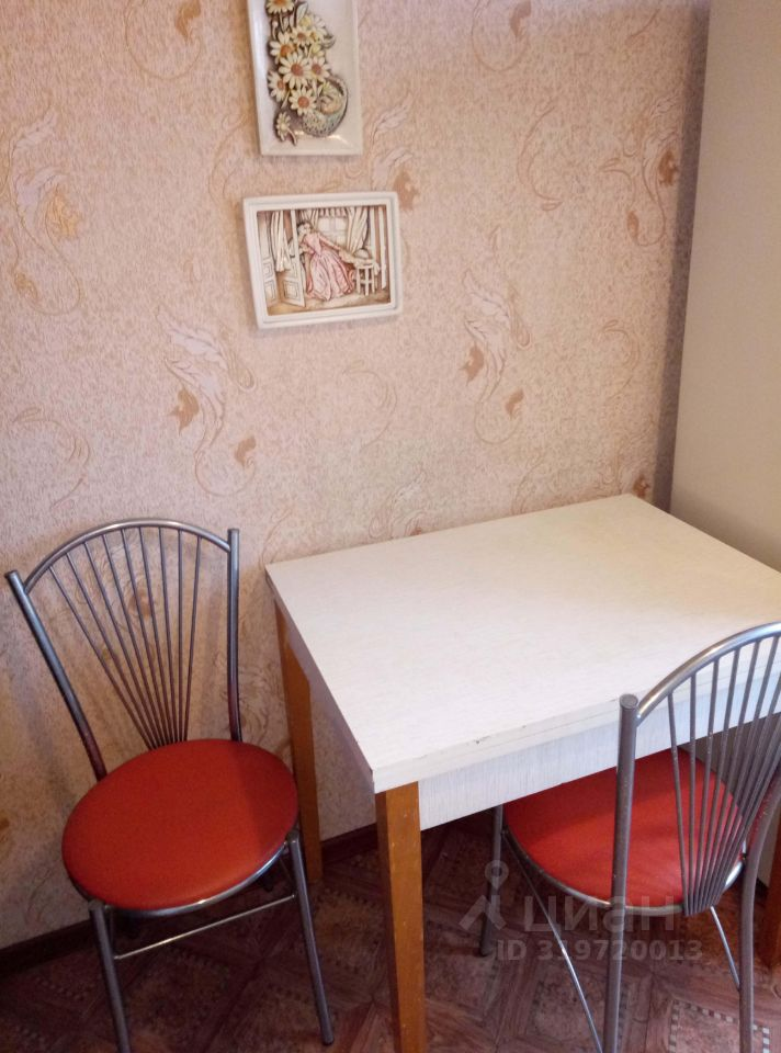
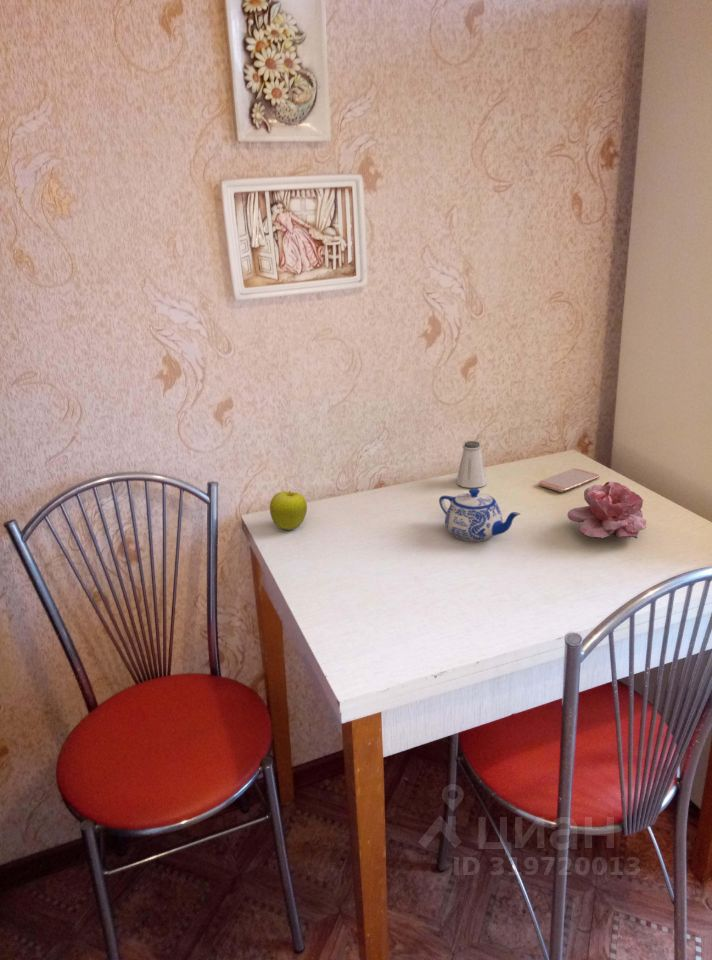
+ saltshaker [456,440,488,489]
+ flower [567,480,647,539]
+ fruit [269,490,308,531]
+ teapot [438,488,521,542]
+ smartphone [538,468,600,493]
